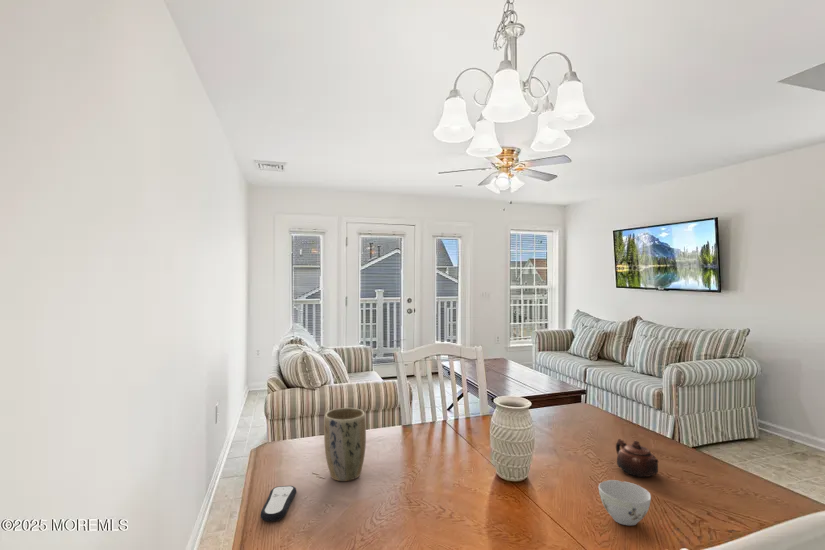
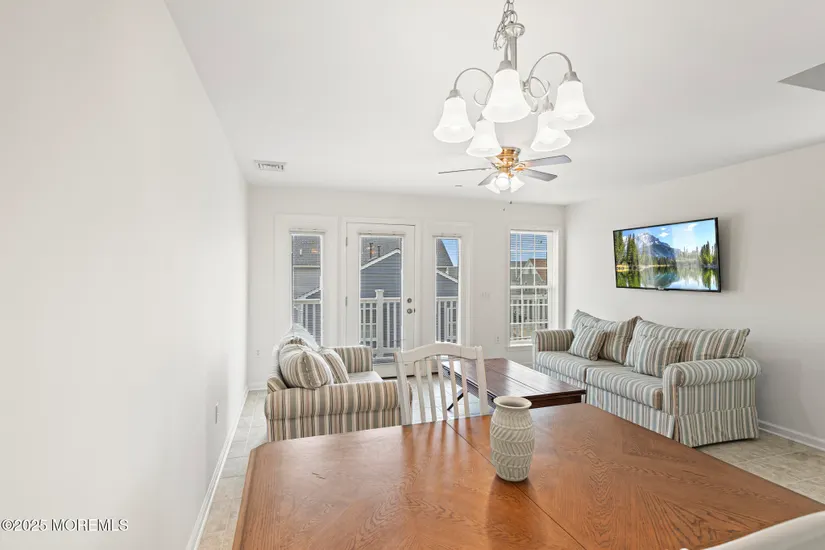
- plant pot [323,407,367,482]
- teacup [597,479,652,527]
- remote control [260,485,297,522]
- teapot [615,438,659,478]
